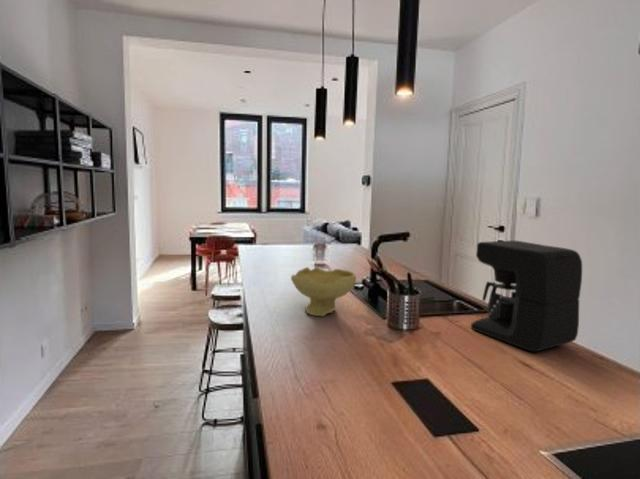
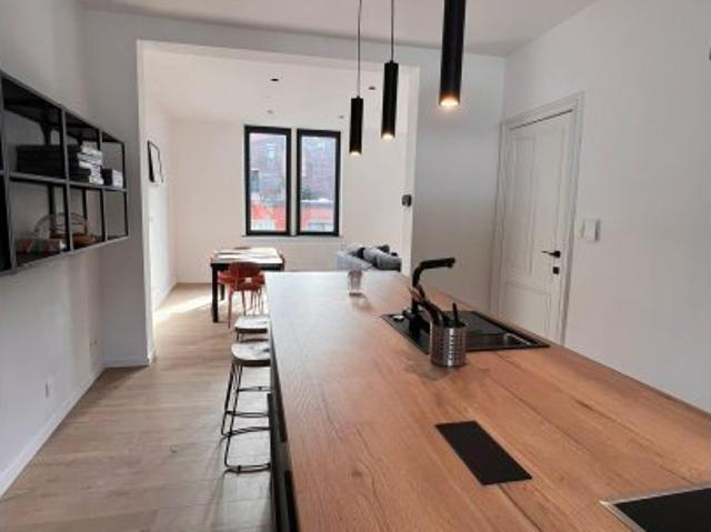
- coffee maker [470,240,583,352]
- bowl [290,266,357,317]
